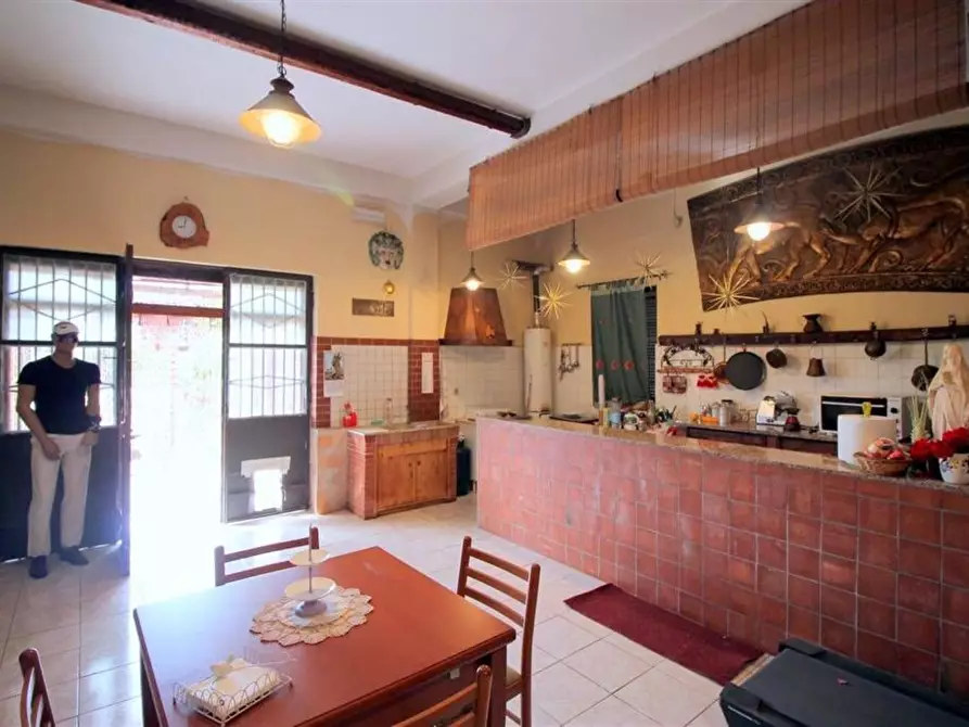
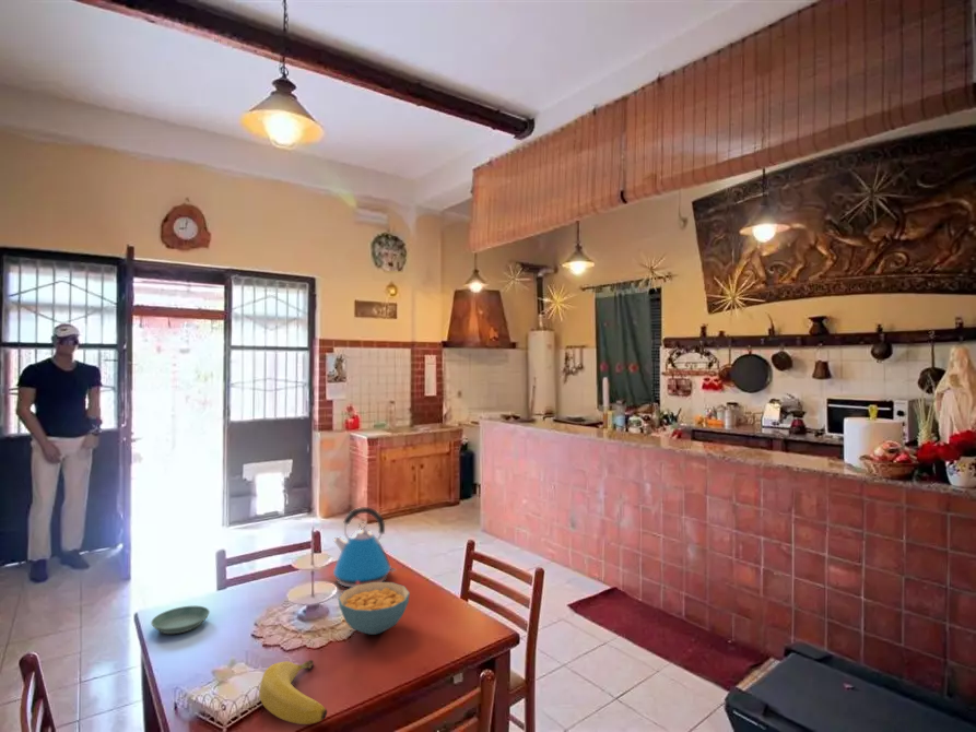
+ saucer [150,605,211,635]
+ banana [259,659,328,725]
+ cereal bowl [337,581,411,636]
+ kettle [332,506,397,588]
